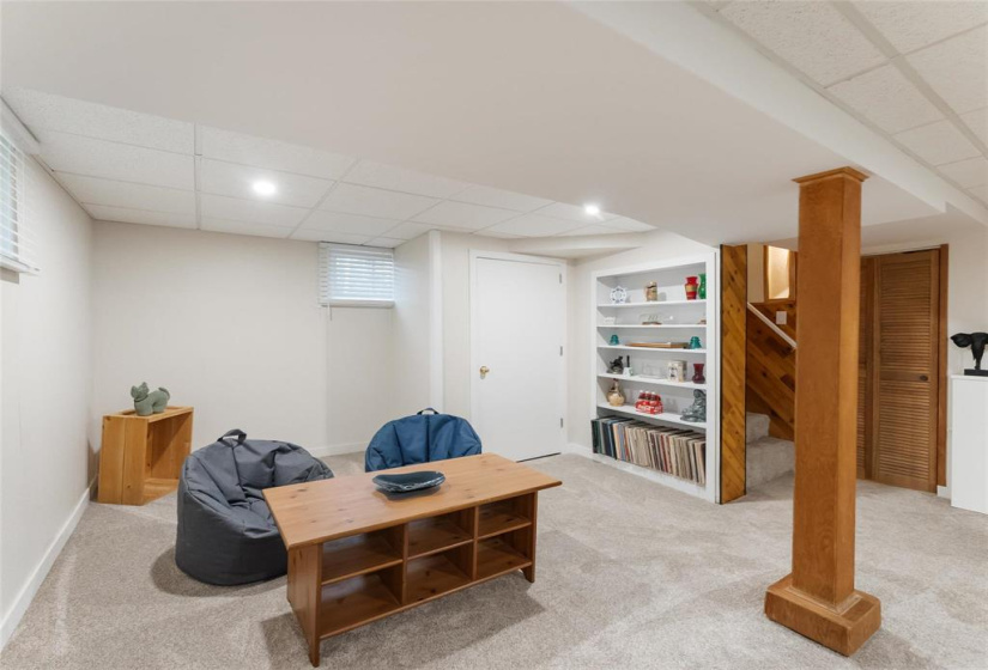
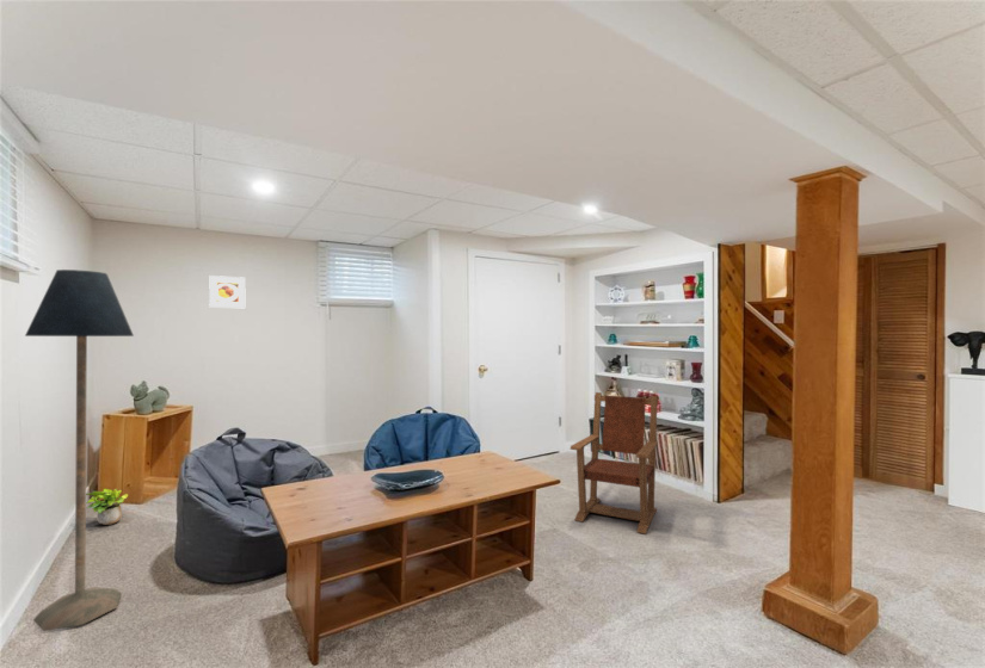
+ armchair [570,391,659,536]
+ potted plant [86,488,129,526]
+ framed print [208,274,247,309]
+ floor lamp [24,268,135,632]
